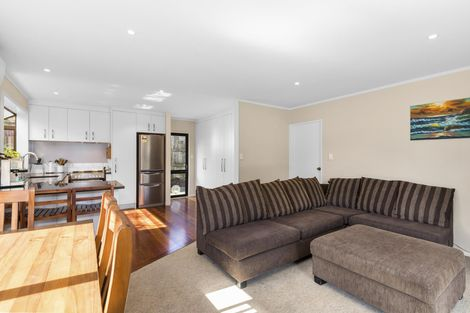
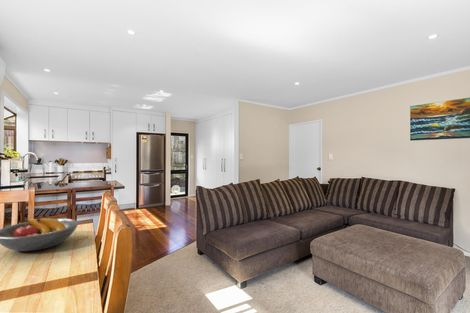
+ fruit bowl [0,217,80,252]
